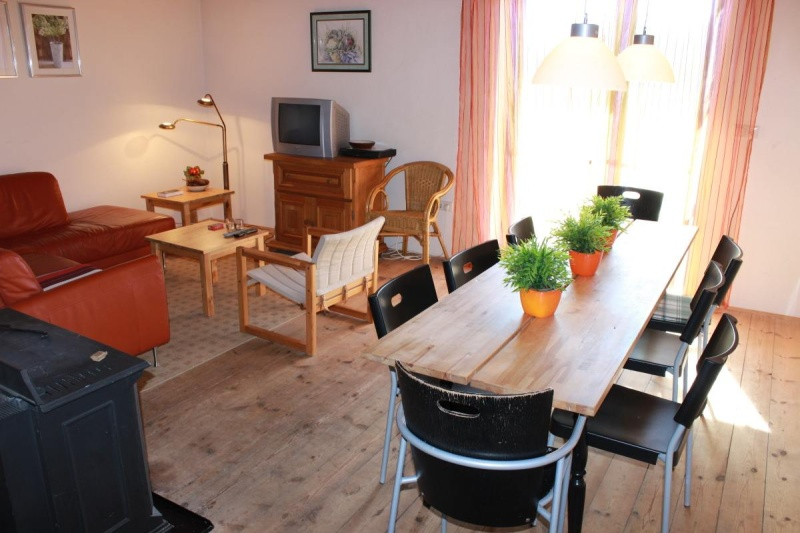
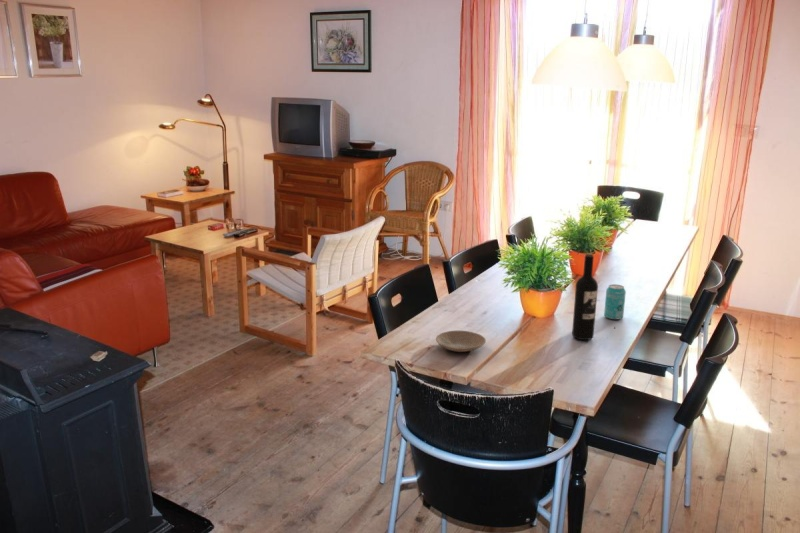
+ plate [435,330,487,353]
+ beverage can [603,283,627,320]
+ wine bottle [571,253,599,341]
